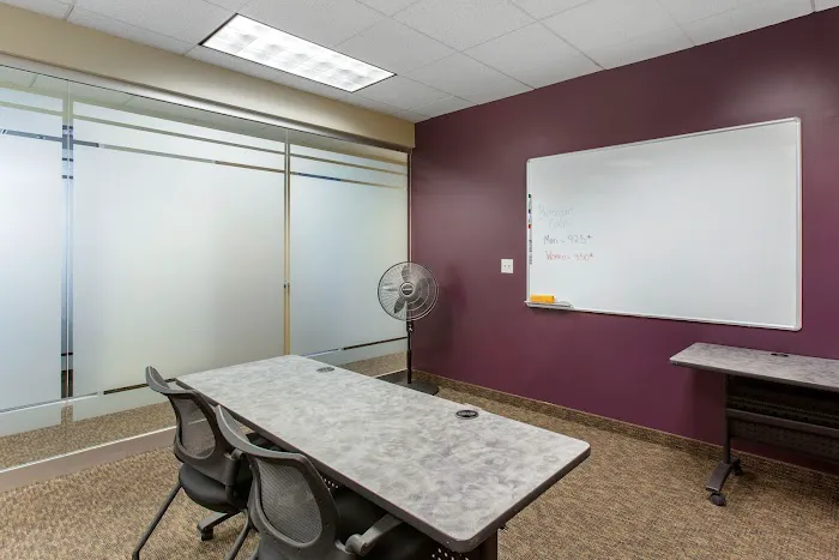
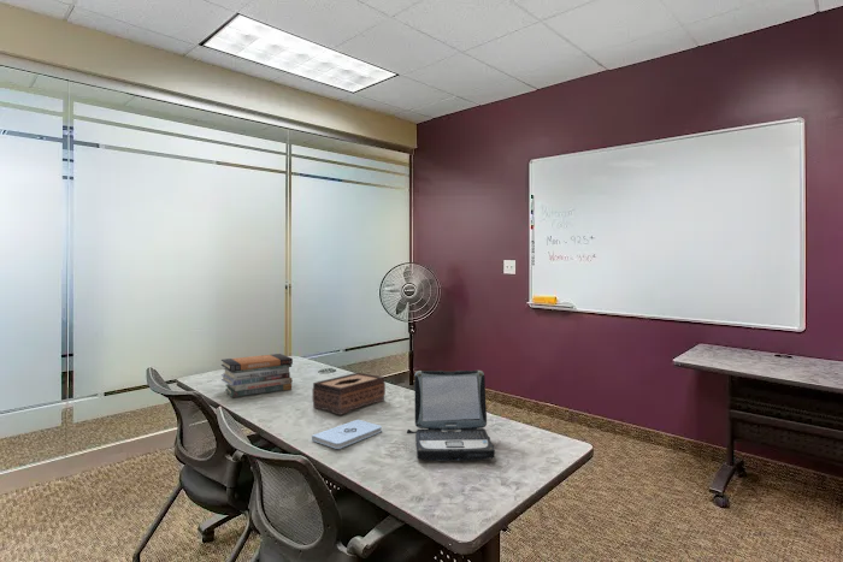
+ tissue box [312,372,387,416]
+ notepad [311,419,383,450]
+ book stack [220,353,294,398]
+ laptop [406,369,496,462]
